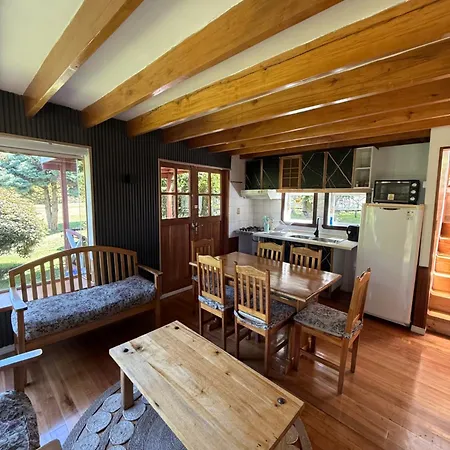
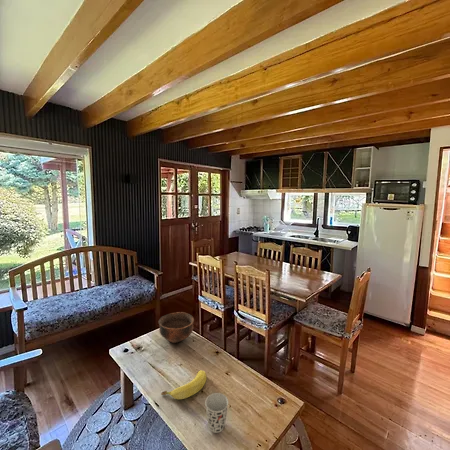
+ banana [160,369,207,400]
+ bowl [157,311,195,344]
+ cup [204,392,229,434]
